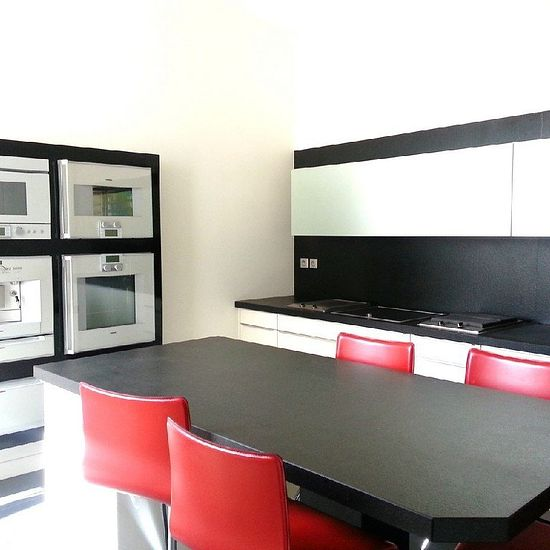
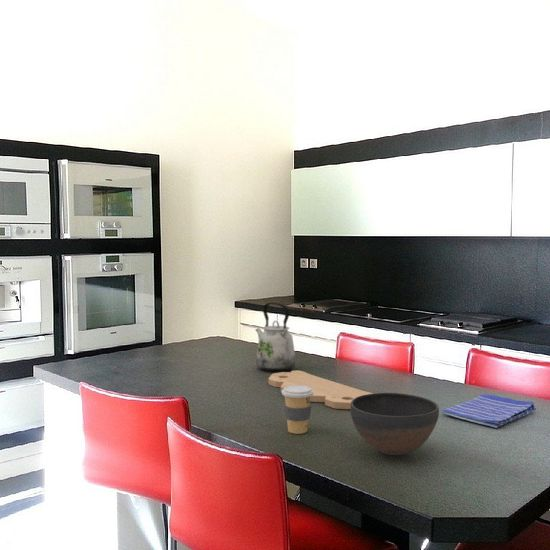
+ bowl [350,392,440,456]
+ cutting board [268,370,374,410]
+ coffee cup [281,385,313,435]
+ dish towel [440,393,537,429]
+ kettle [255,301,296,372]
